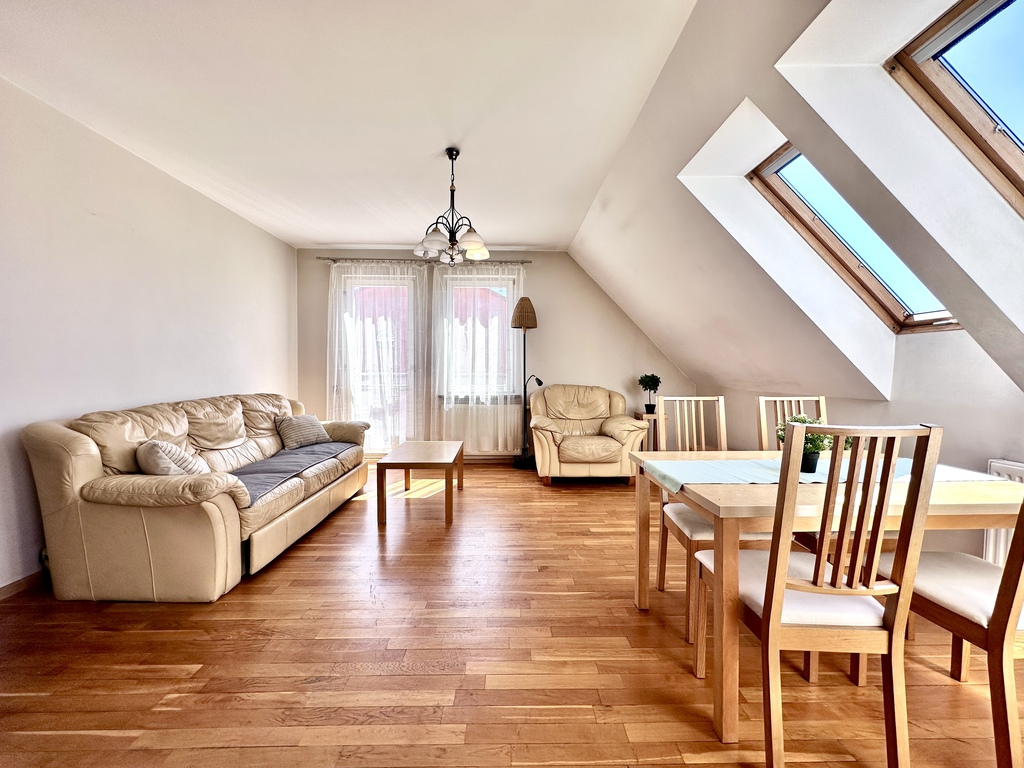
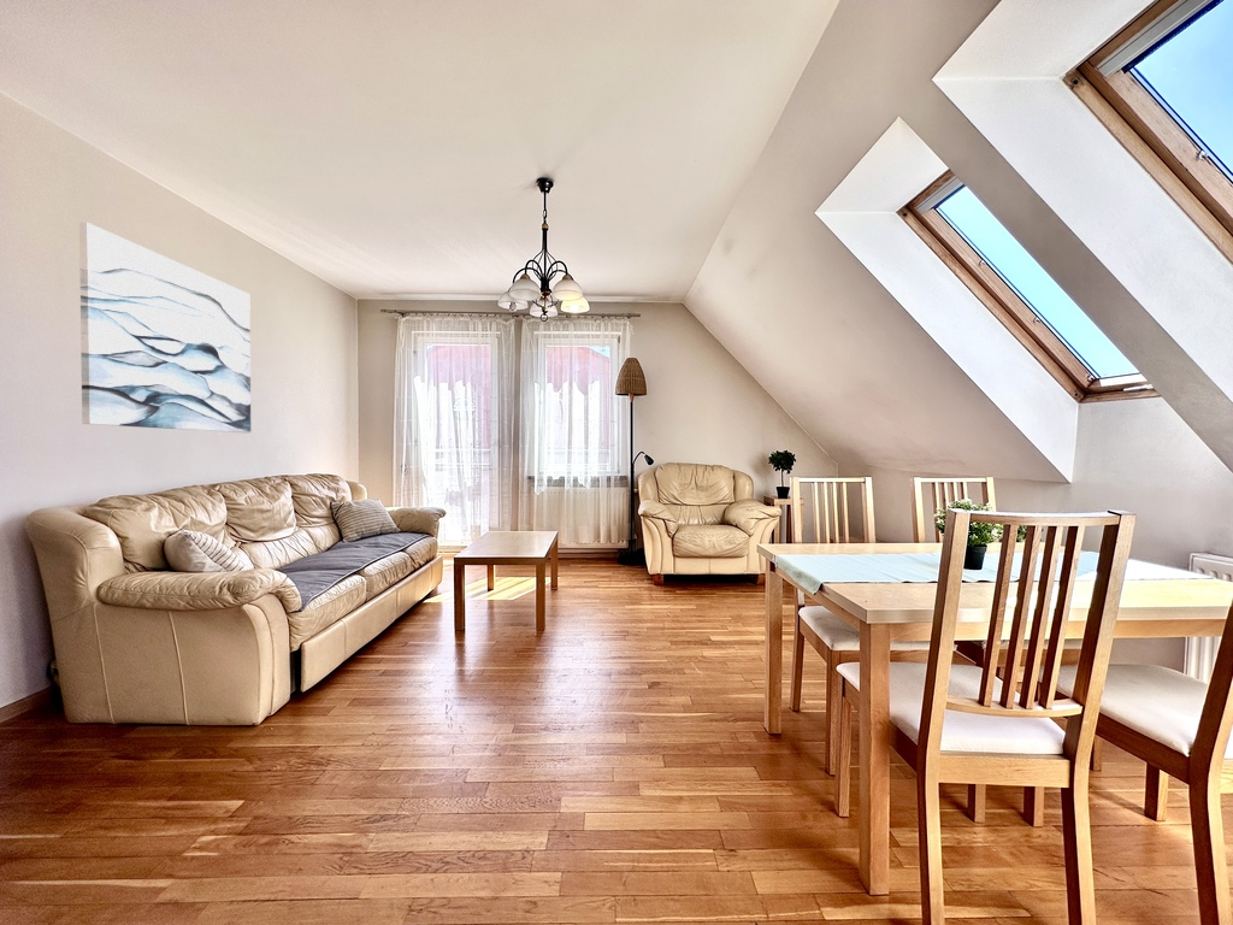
+ wall art [78,222,252,434]
